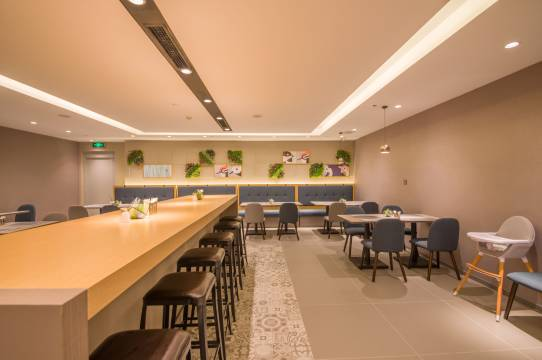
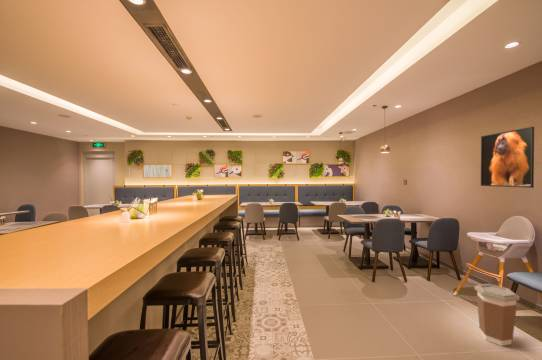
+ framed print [480,126,535,189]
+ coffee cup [473,283,521,347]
